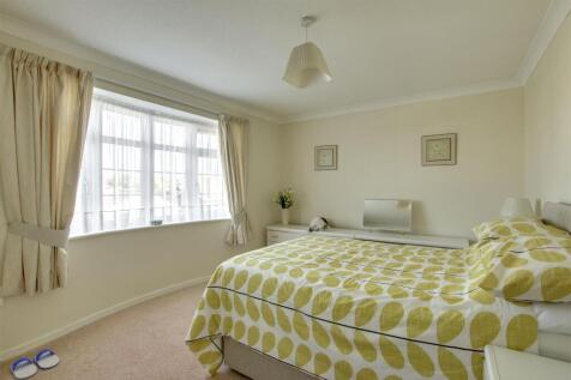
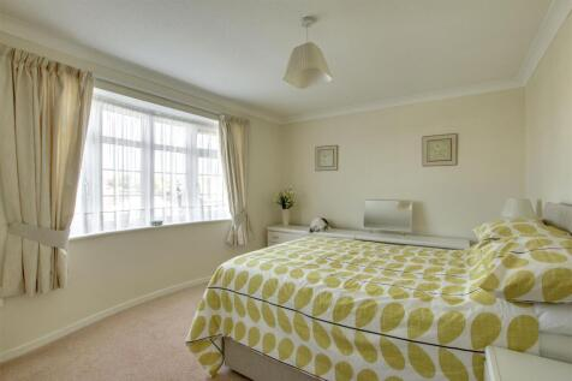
- flip-flop [10,348,60,380]
